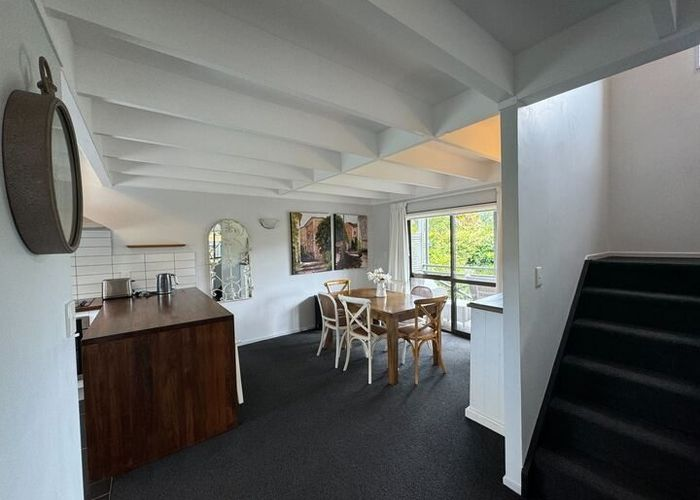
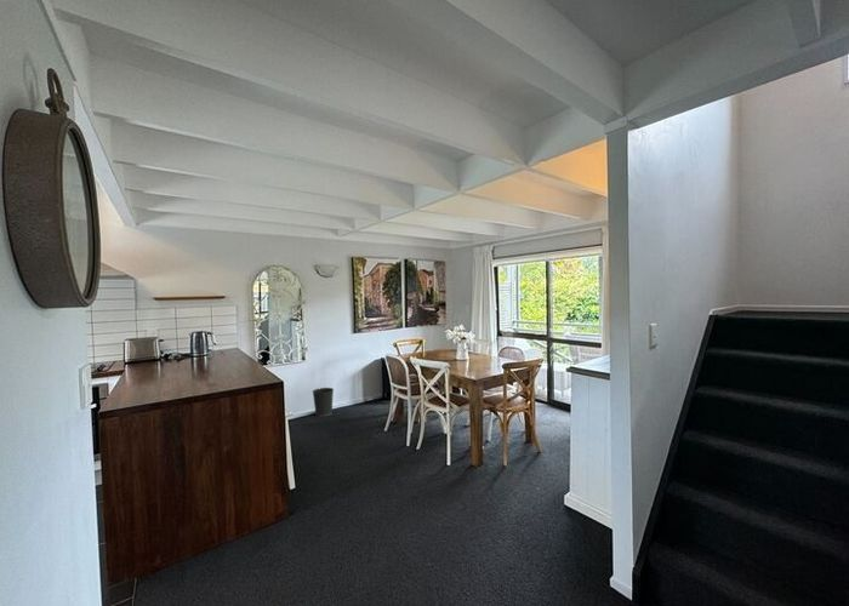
+ wastebasket [312,387,335,417]
